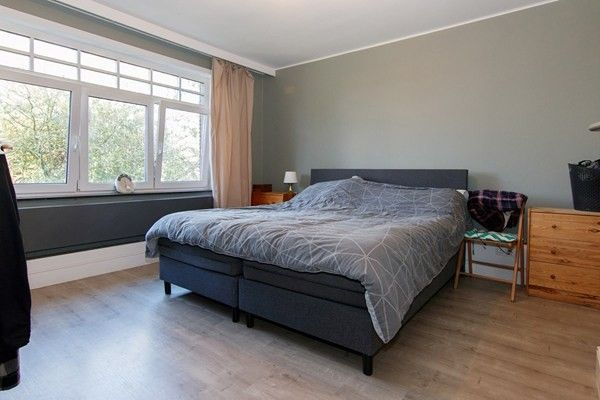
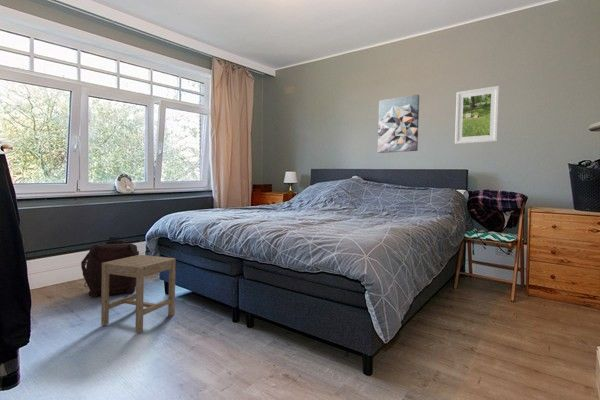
+ stool [100,254,177,334]
+ wall art [377,94,420,154]
+ backpack [80,236,140,298]
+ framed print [454,85,500,145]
